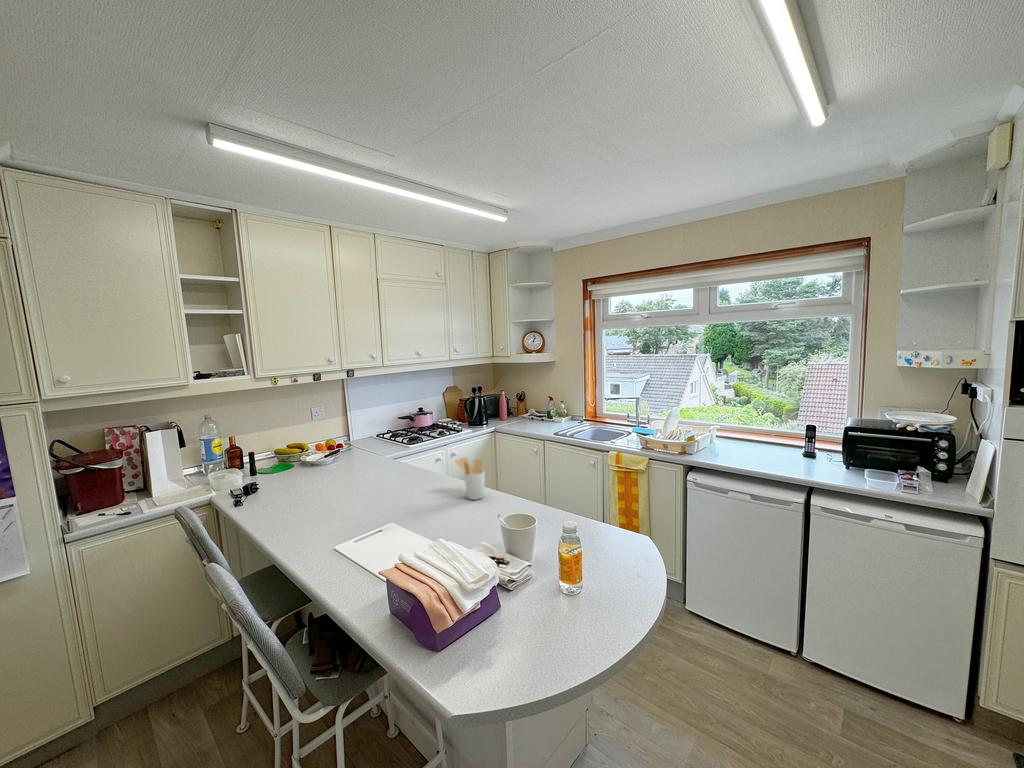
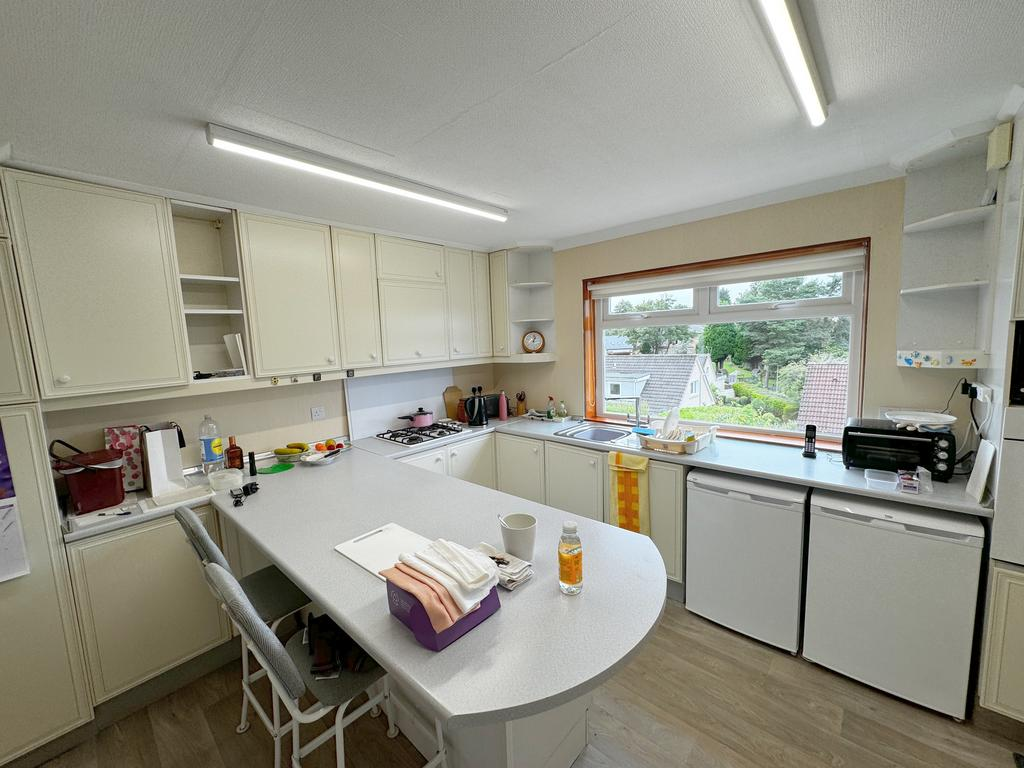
- utensil holder [453,456,486,501]
